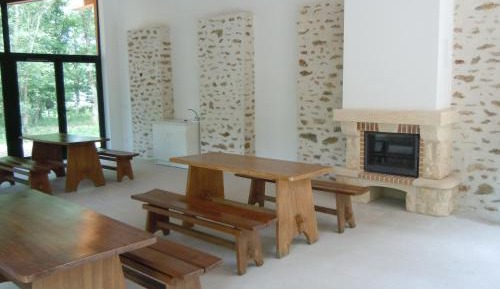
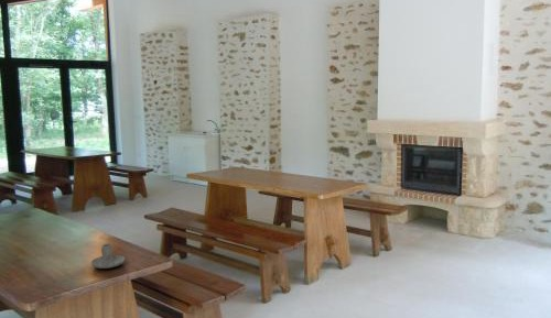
+ candle holder [90,243,126,270]
